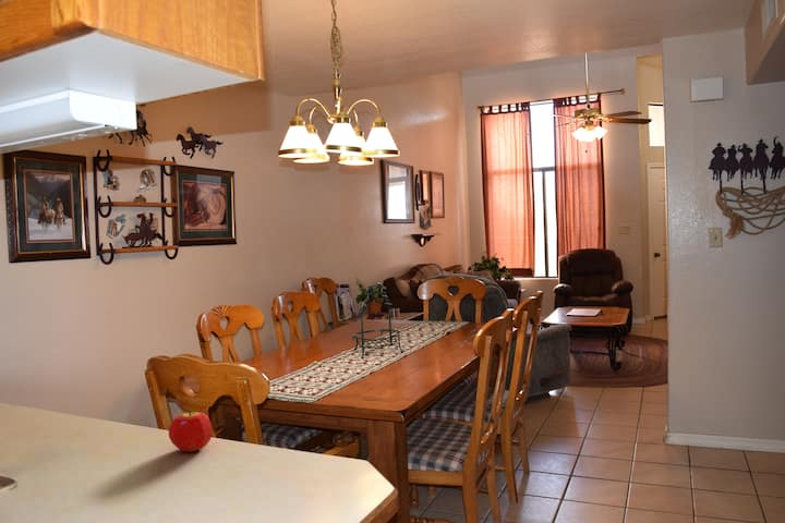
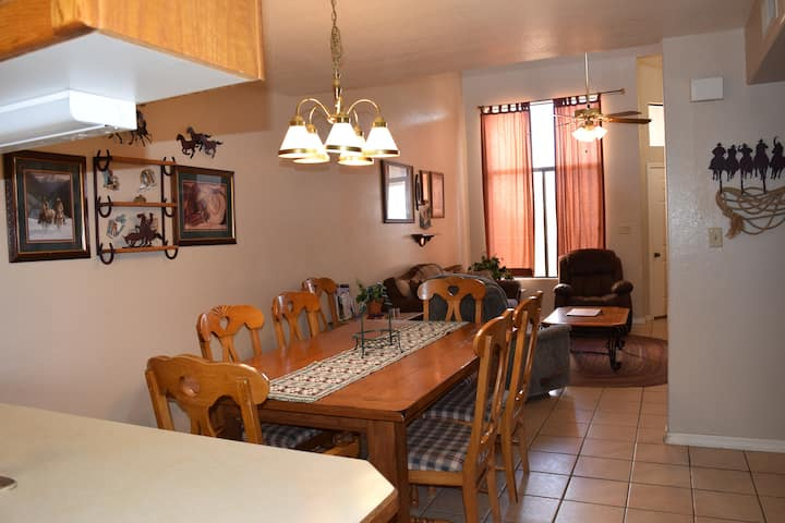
- fruit [168,410,214,452]
